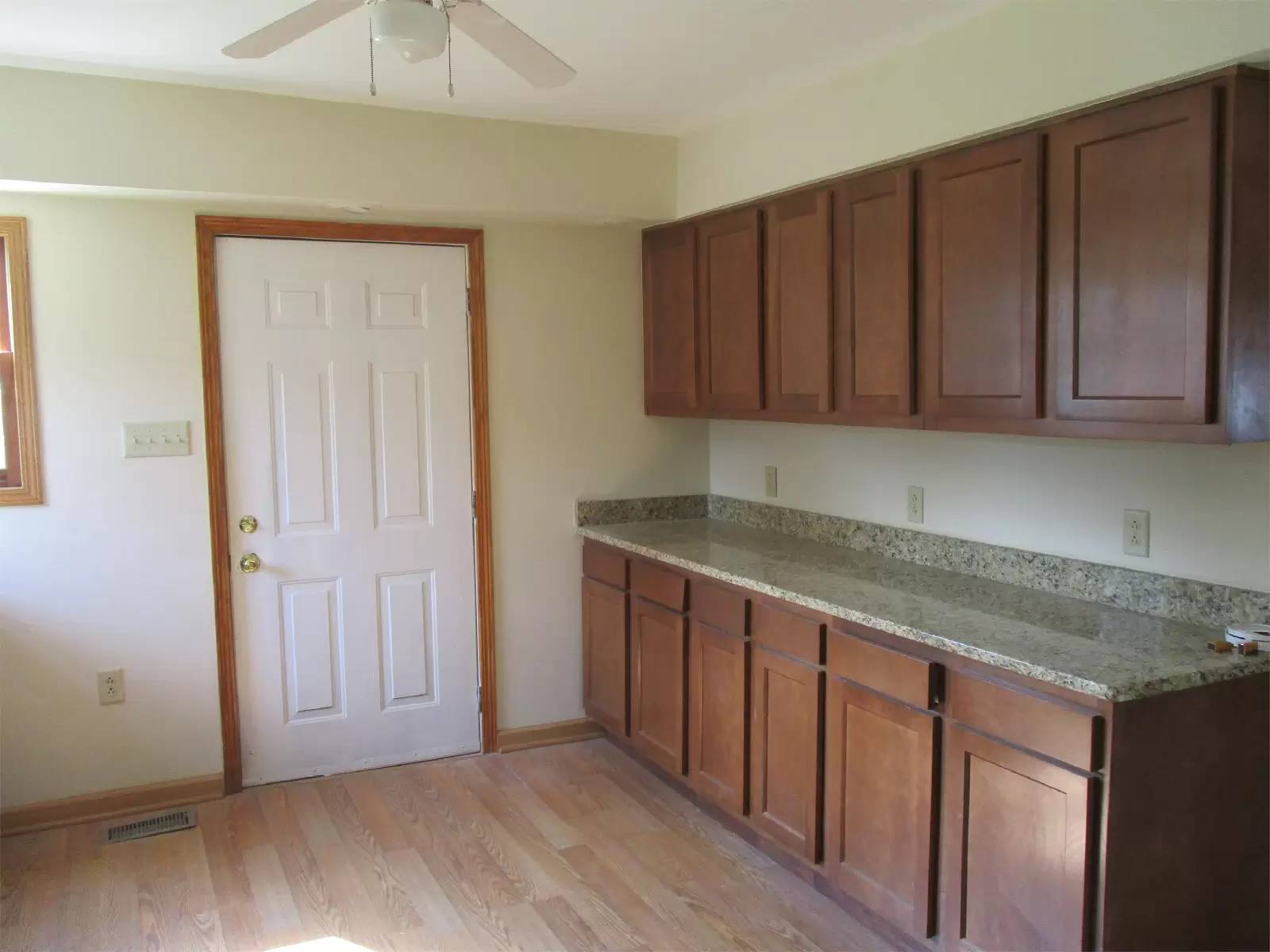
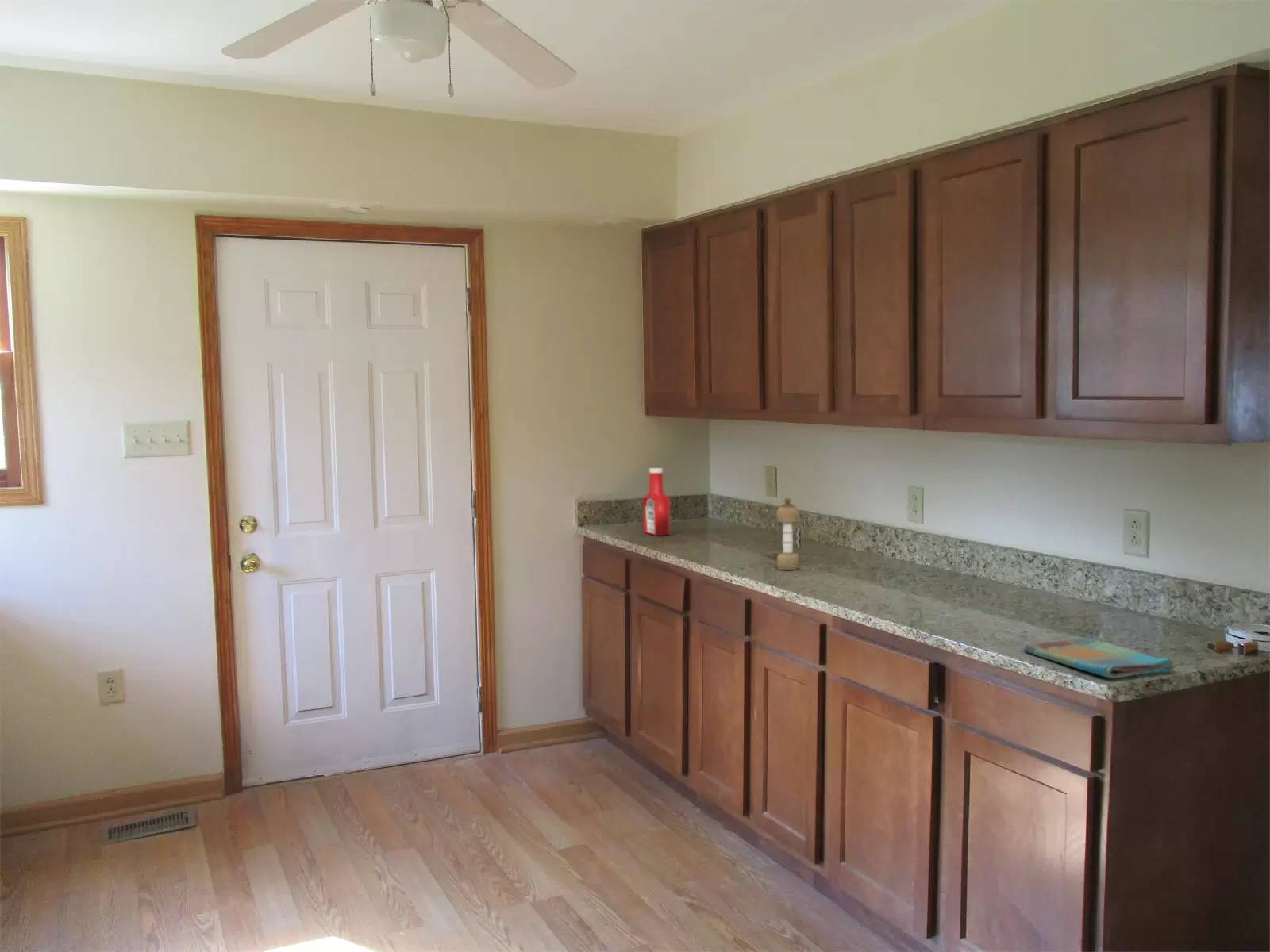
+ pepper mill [775,497,802,570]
+ soap bottle [642,467,672,536]
+ dish towel [1023,636,1176,679]
